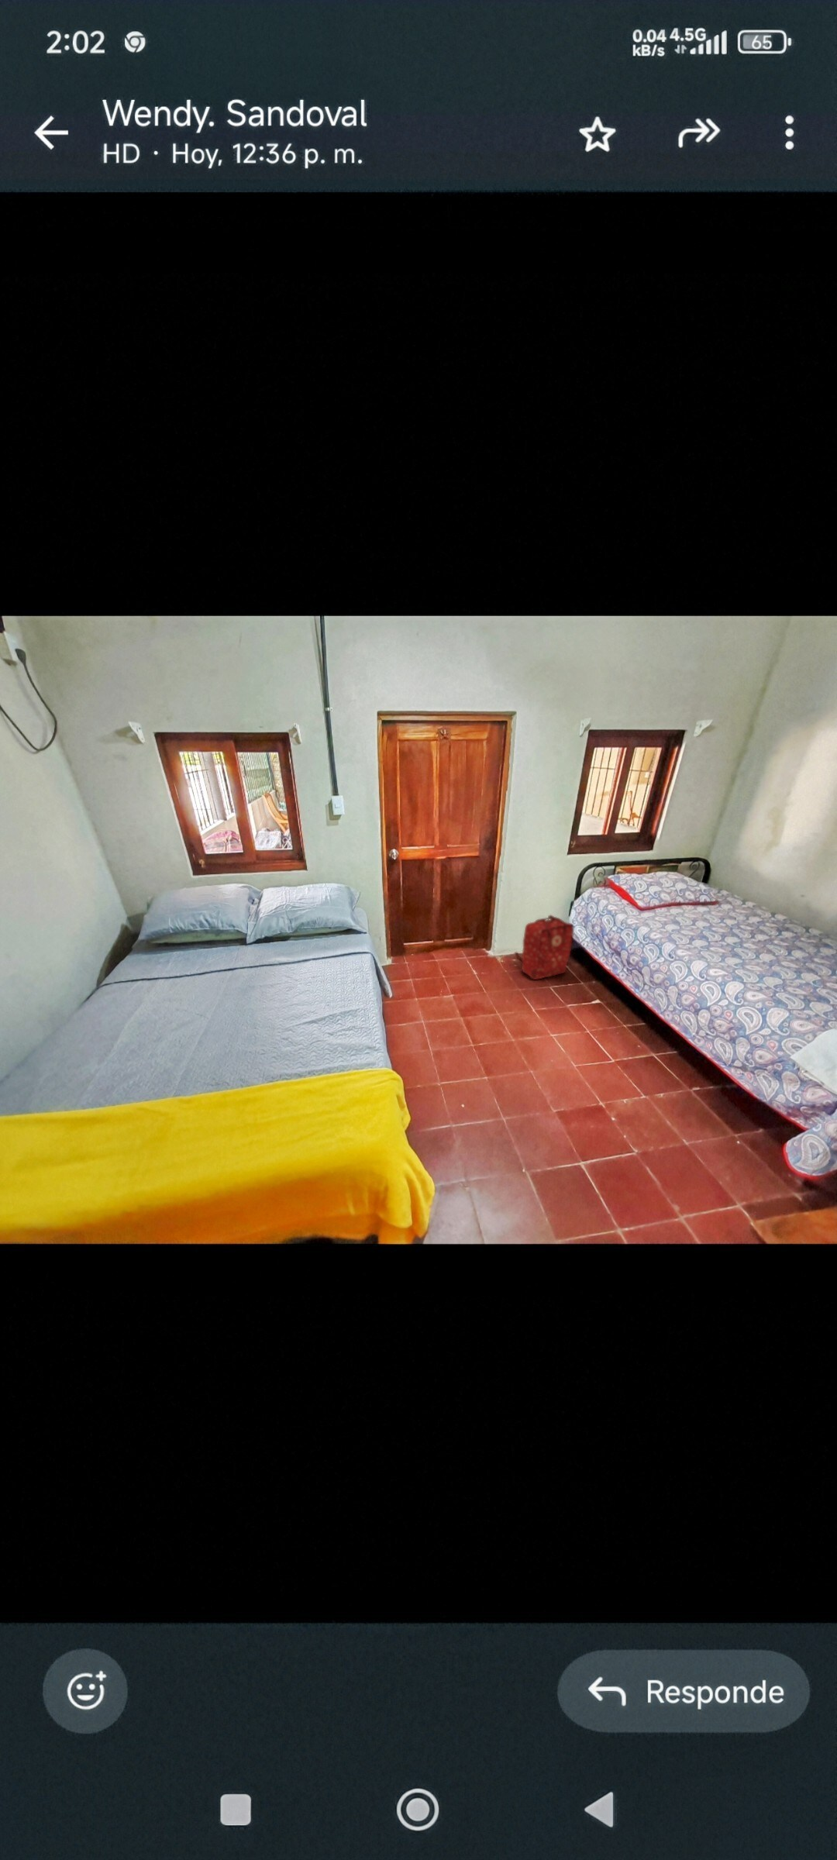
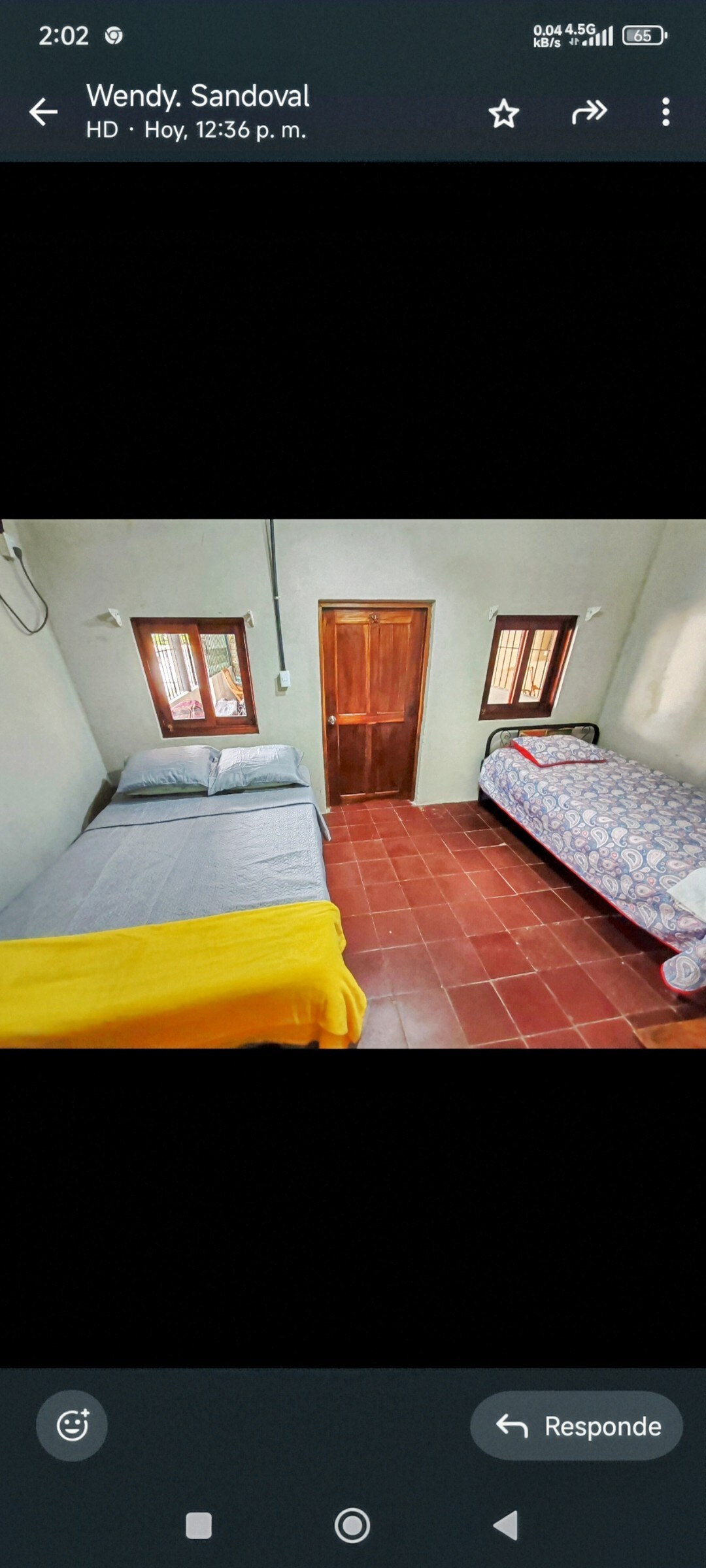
- backpack [513,915,574,980]
